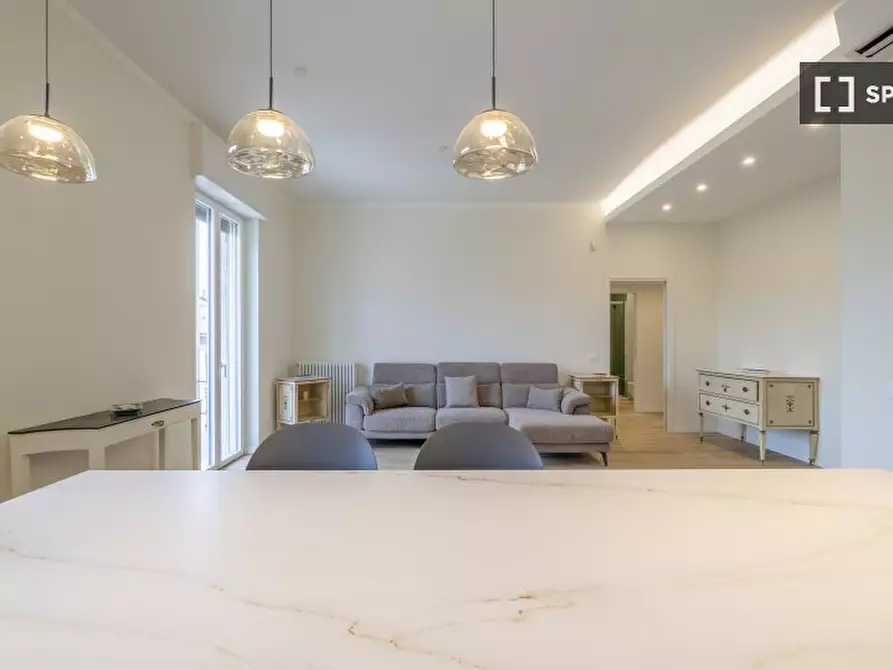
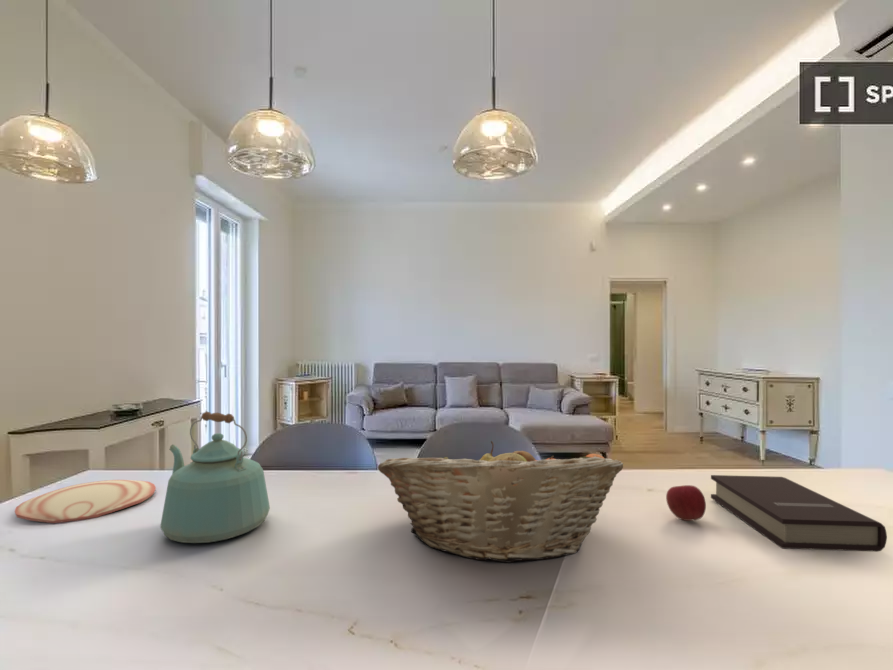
+ fruit basket [377,440,624,564]
+ plate [14,479,157,524]
+ kettle [159,411,271,544]
+ book [710,474,888,553]
+ apple [665,484,707,522]
